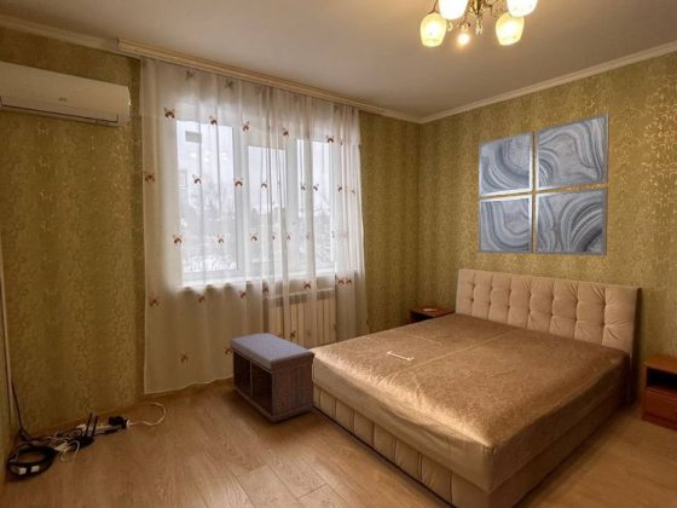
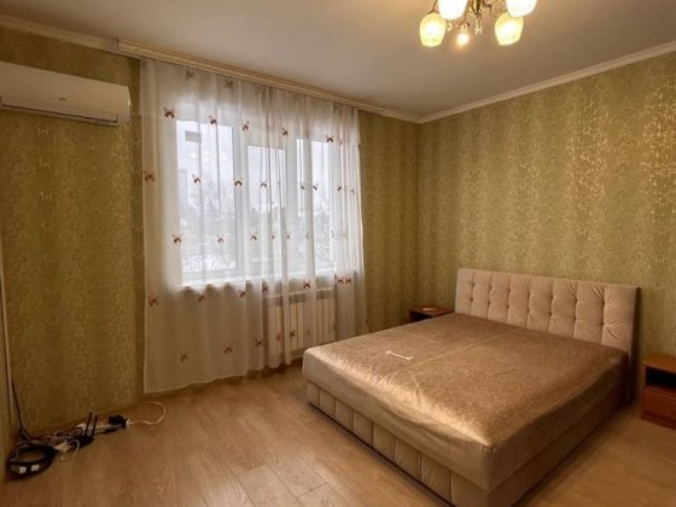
- wall art [478,111,611,256]
- bench [230,333,317,423]
